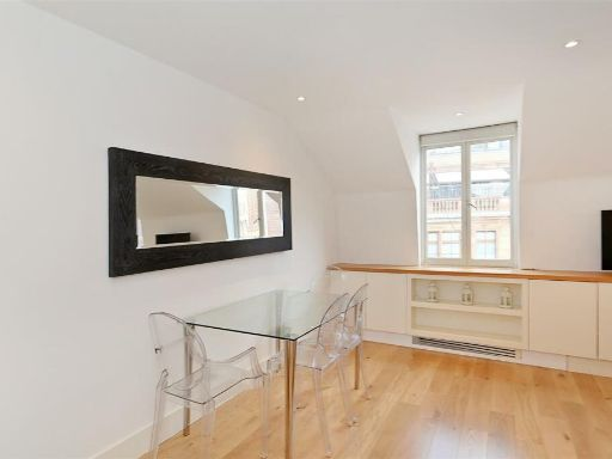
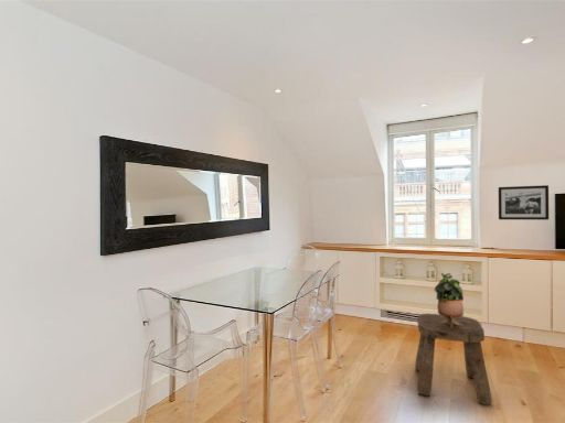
+ stool [414,313,493,405]
+ potted plant [434,272,465,327]
+ picture frame [498,184,550,220]
